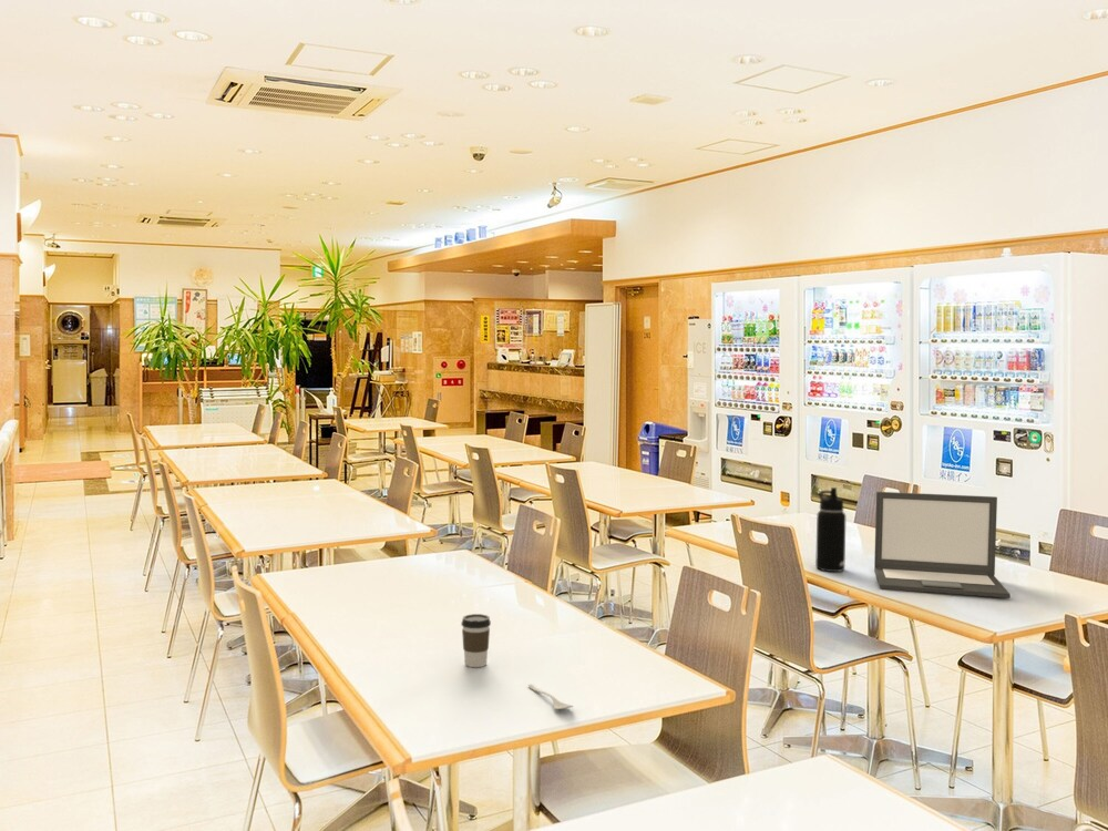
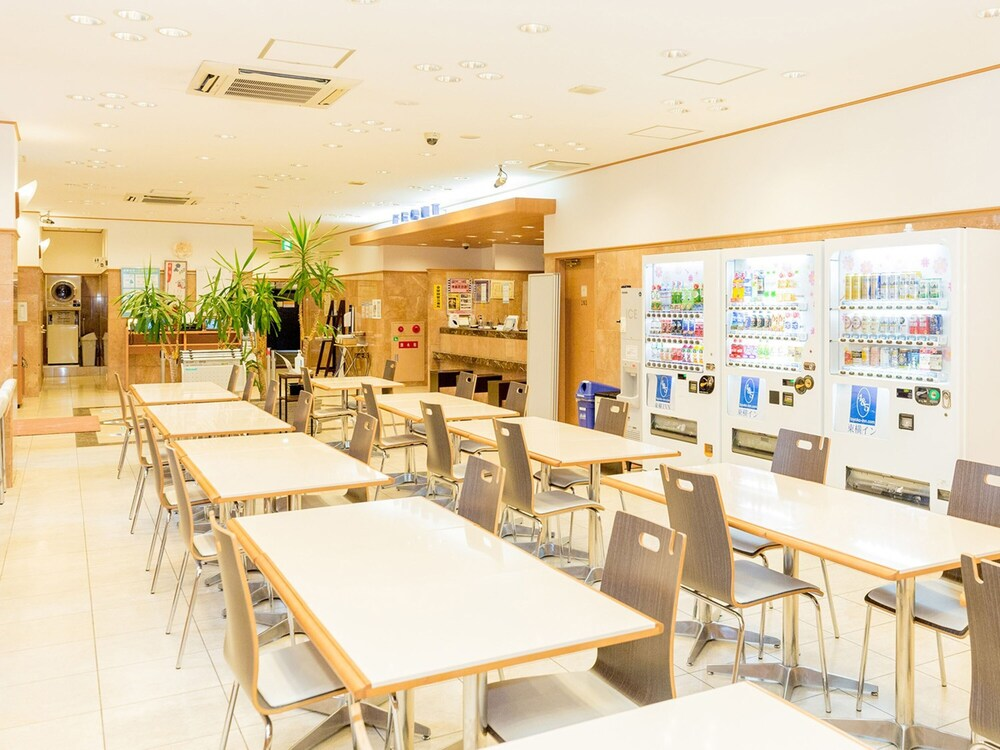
- coffee cup [460,613,492,668]
- laptop [873,491,1012,598]
- water bottle [814,486,847,573]
- spoon [527,684,574,710]
